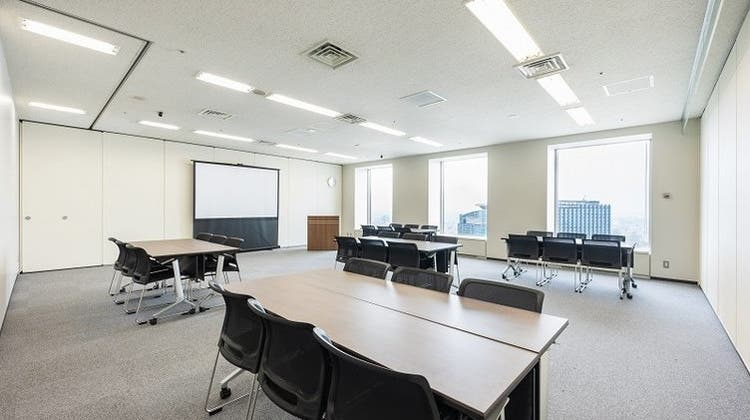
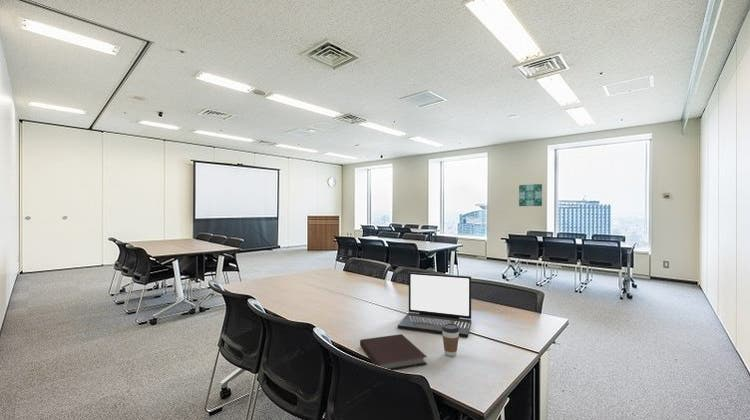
+ coffee cup [442,324,460,357]
+ laptop [397,271,472,338]
+ notebook [359,333,428,371]
+ wall art [518,183,543,207]
